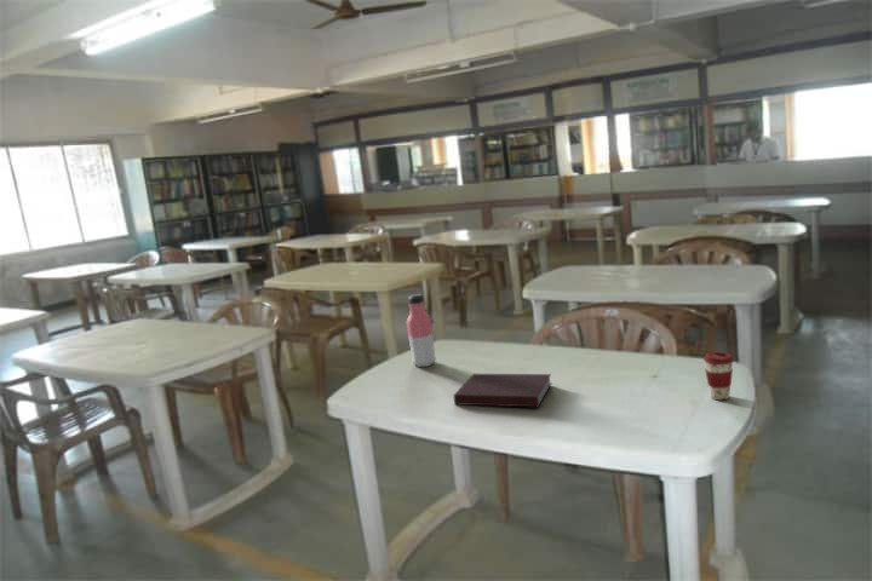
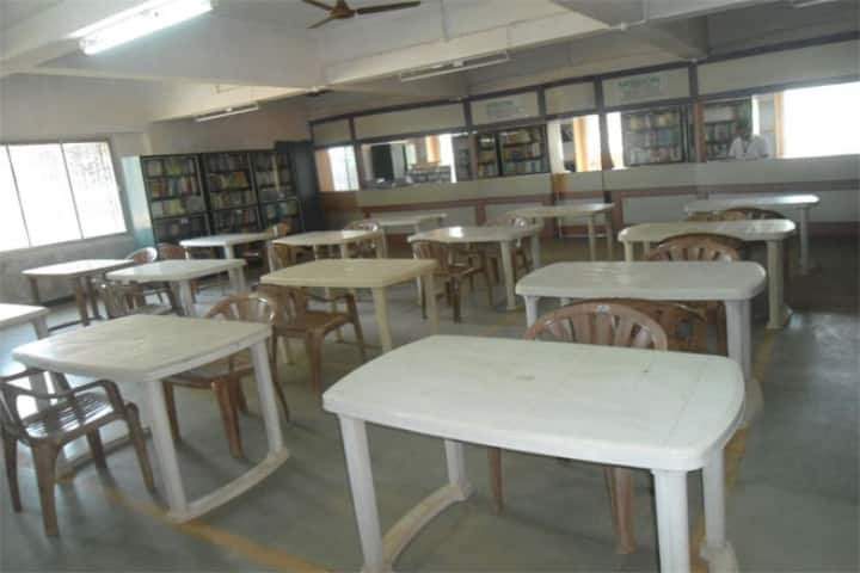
- water bottle [406,293,437,368]
- notebook [453,373,552,408]
- coffee cup [702,351,735,401]
